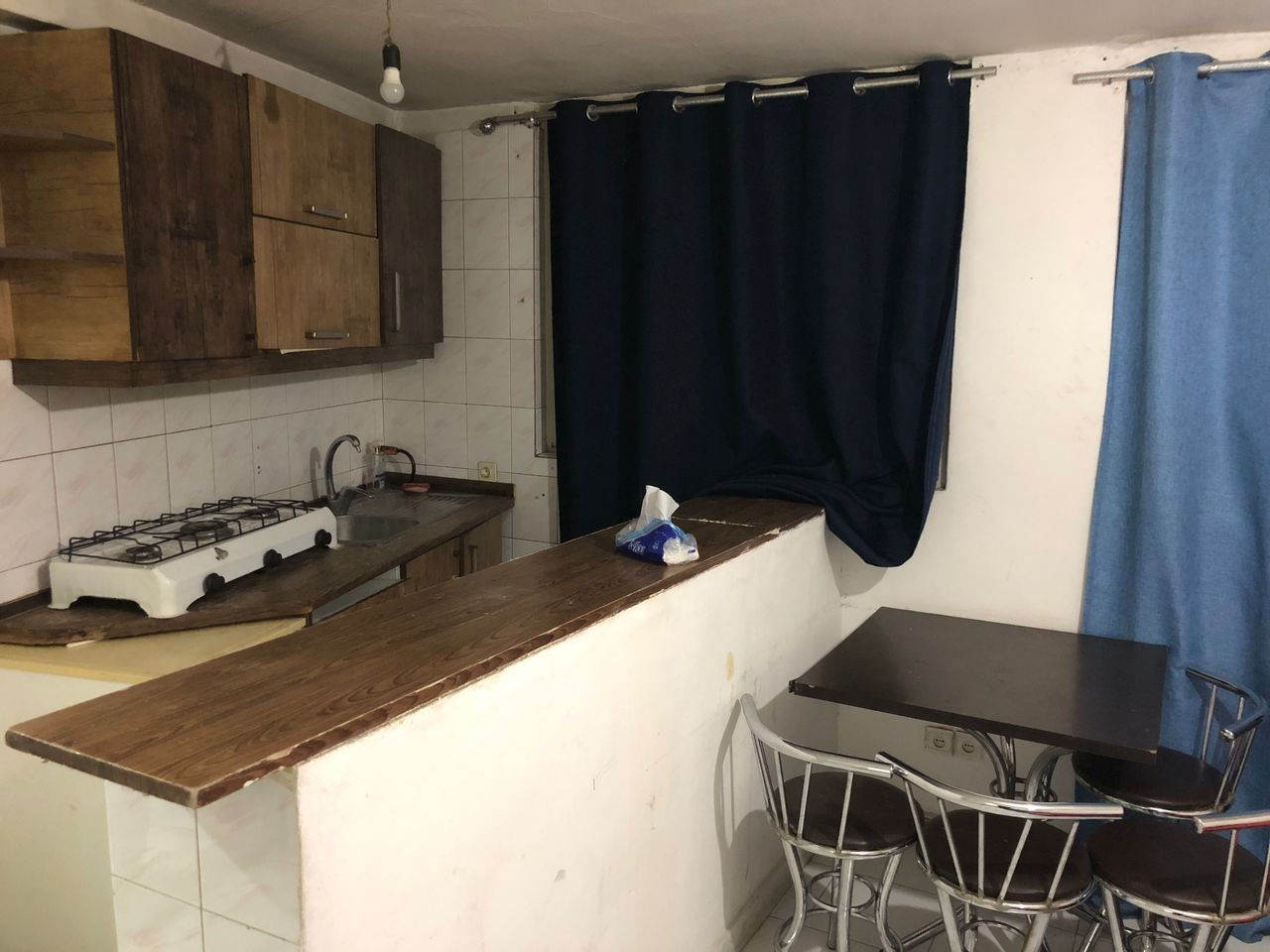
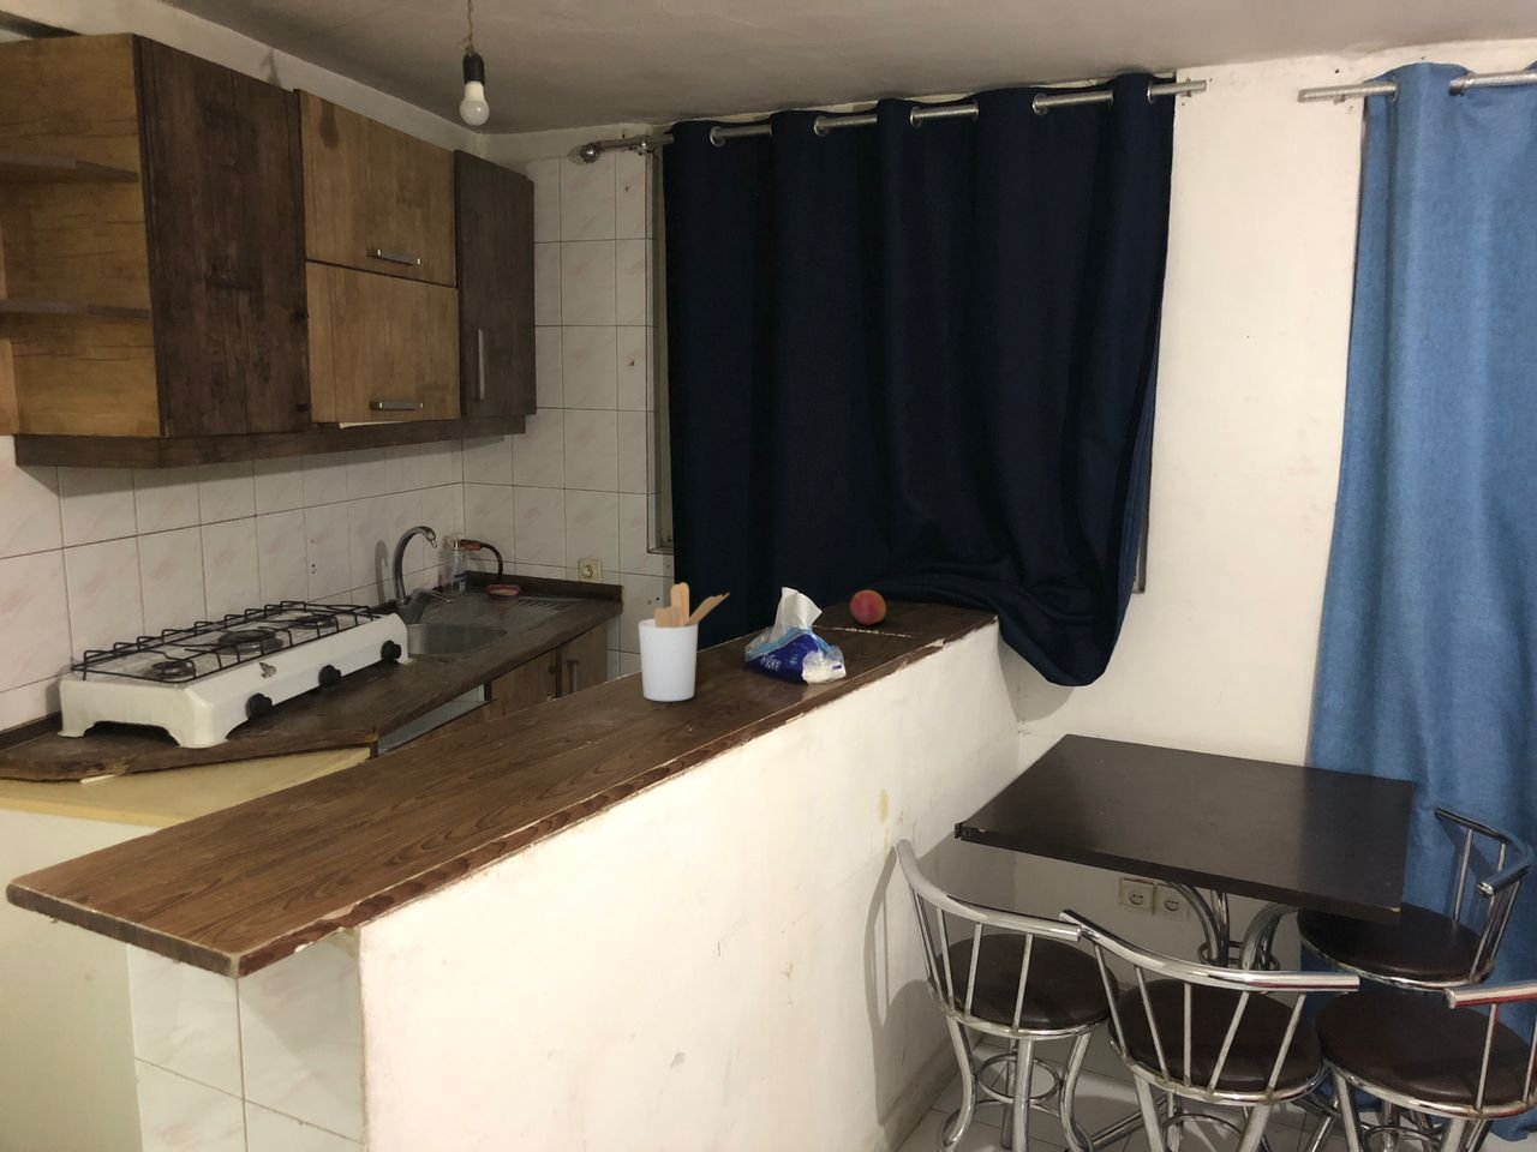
+ fruit [848,589,887,627]
+ utensil holder [638,582,731,702]
